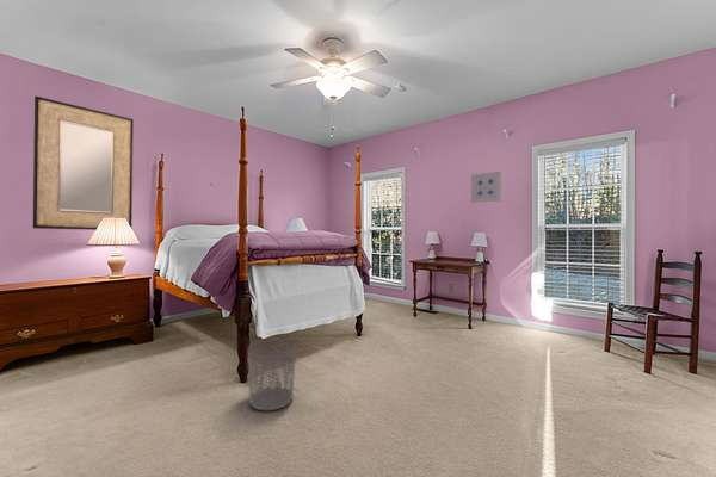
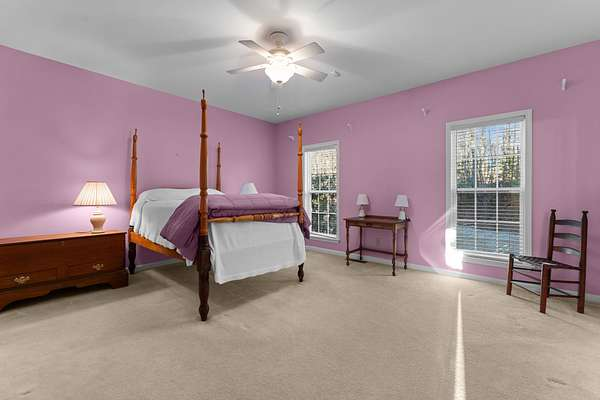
- waste bin [247,339,297,411]
- wall art [470,171,502,204]
- home mirror [32,94,135,231]
